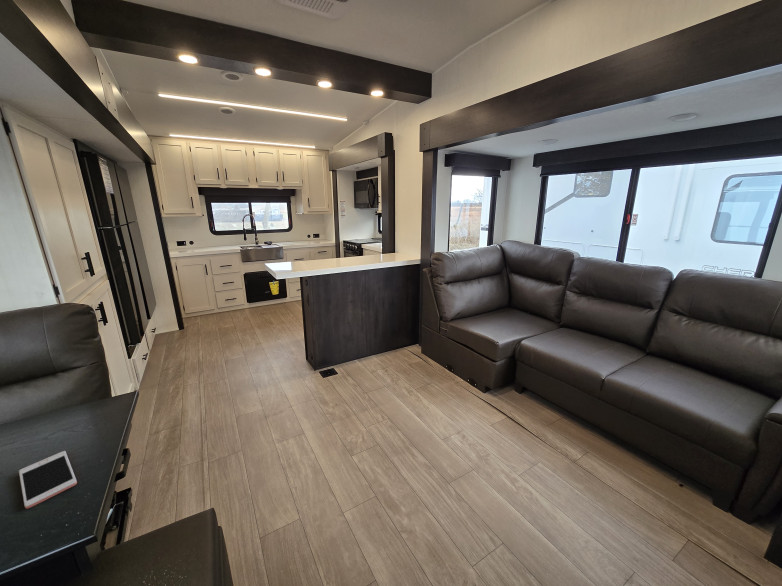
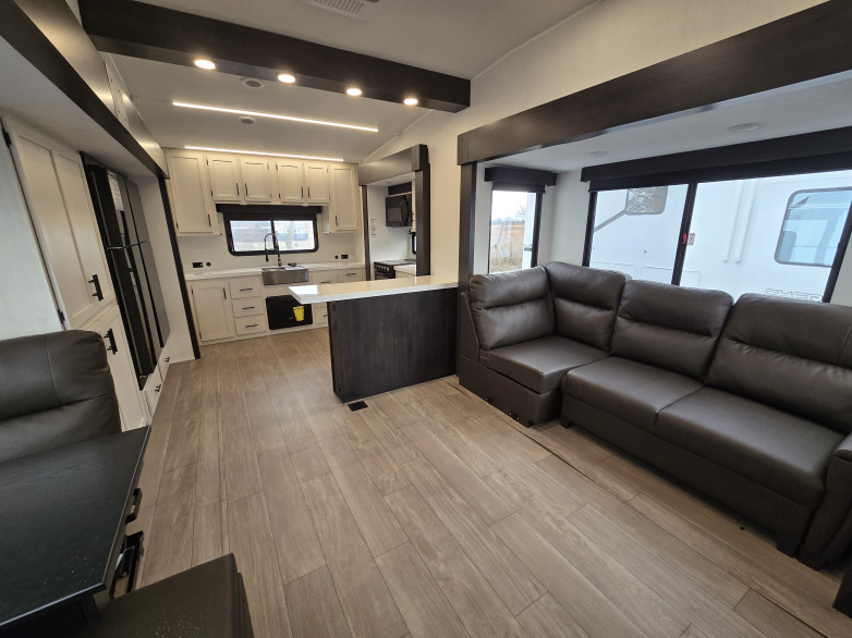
- cell phone [18,450,78,510]
